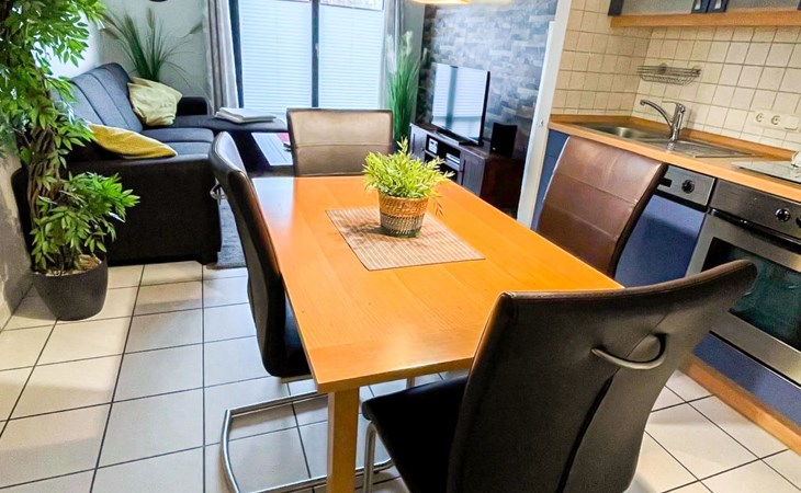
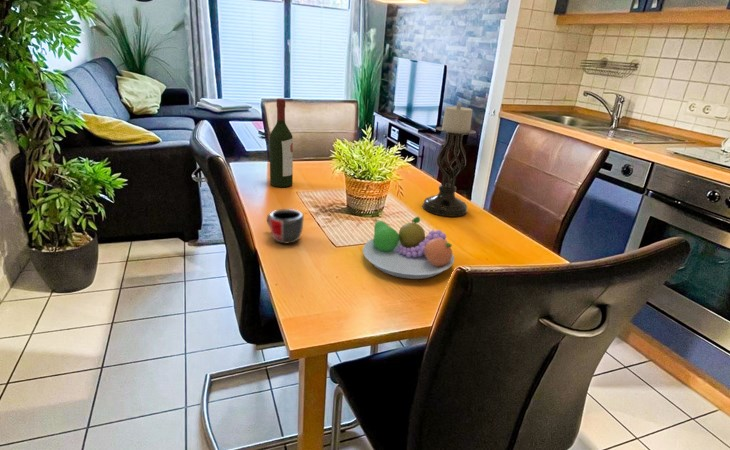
+ wine bottle [269,98,294,188]
+ fruit bowl [362,216,455,280]
+ mug [266,208,305,245]
+ candle holder [422,102,477,218]
